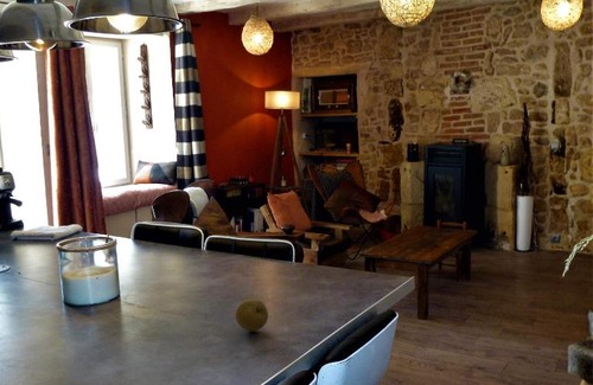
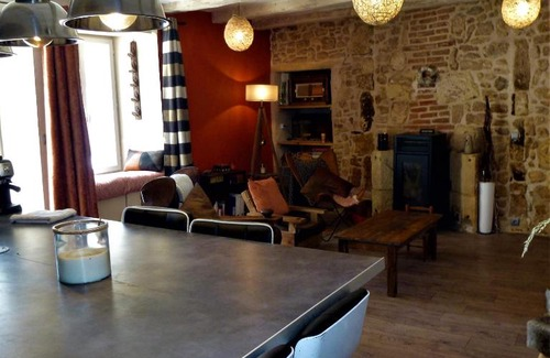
- fruit [235,299,269,332]
